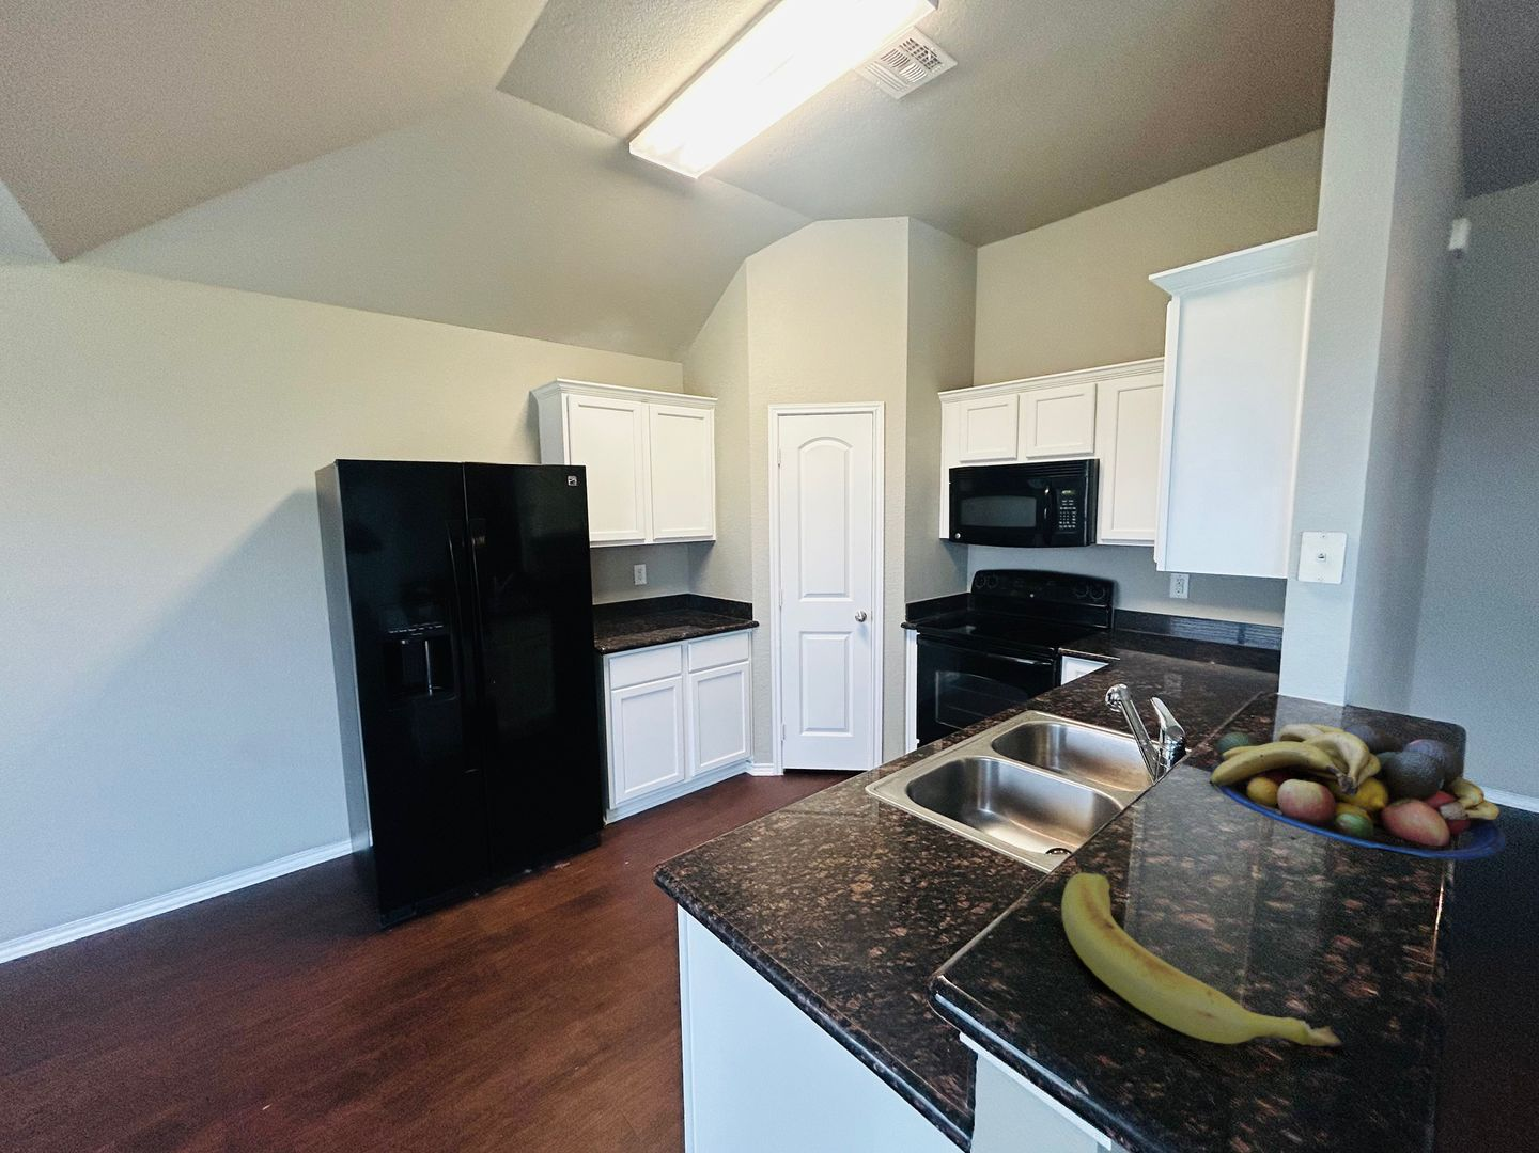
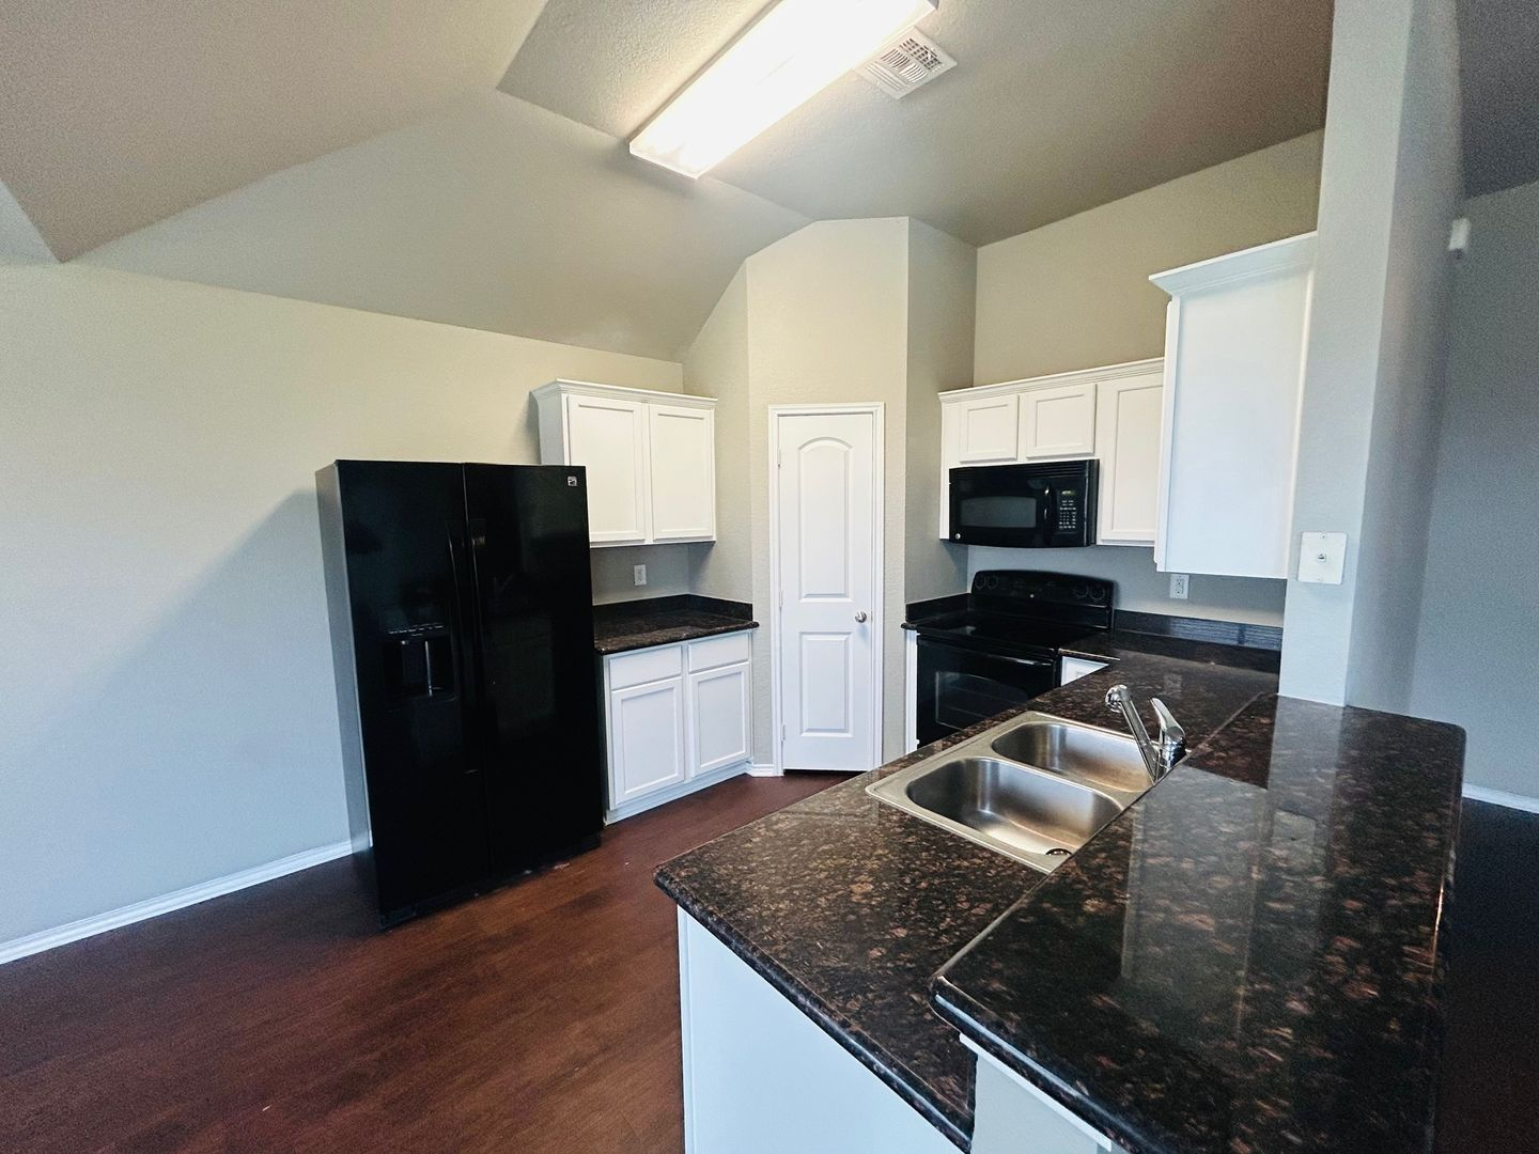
- banana [1060,872,1343,1049]
- fruit bowl [1207,722,1507,860]
